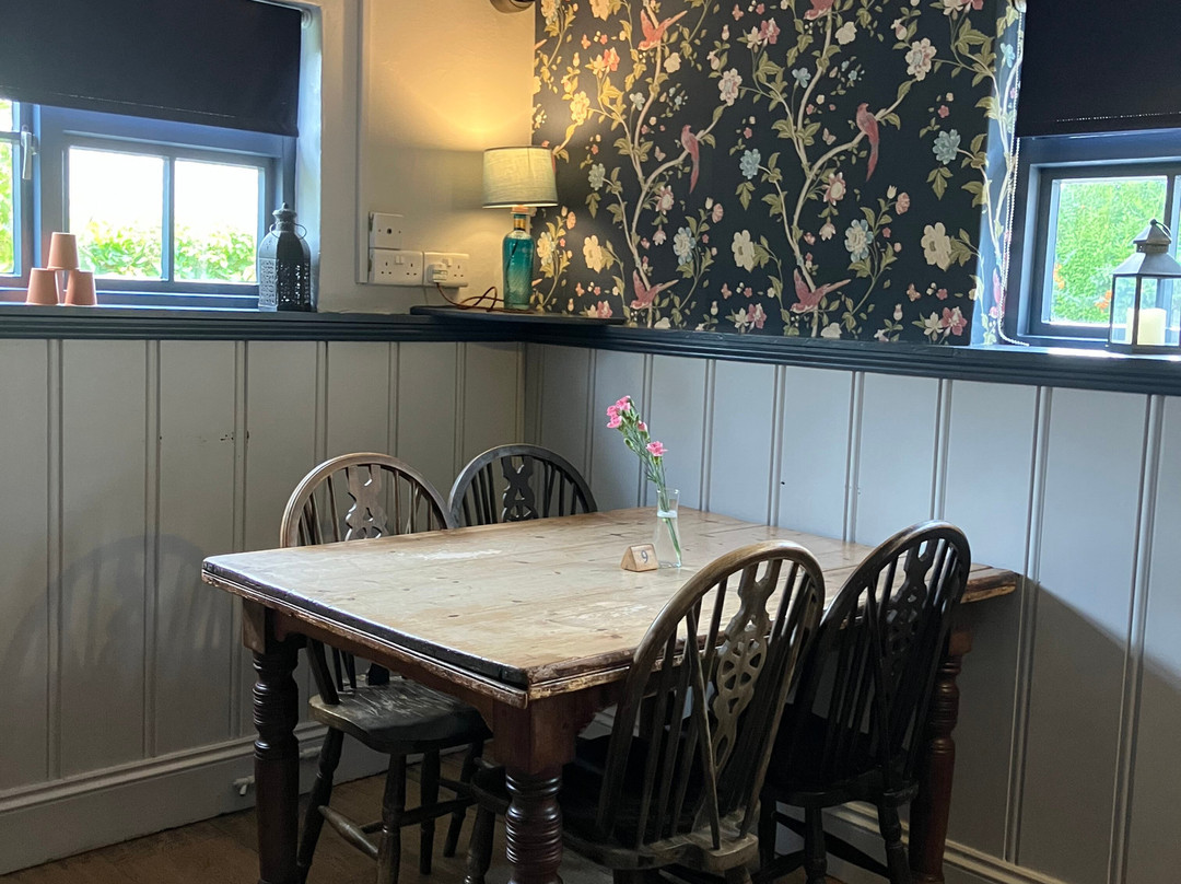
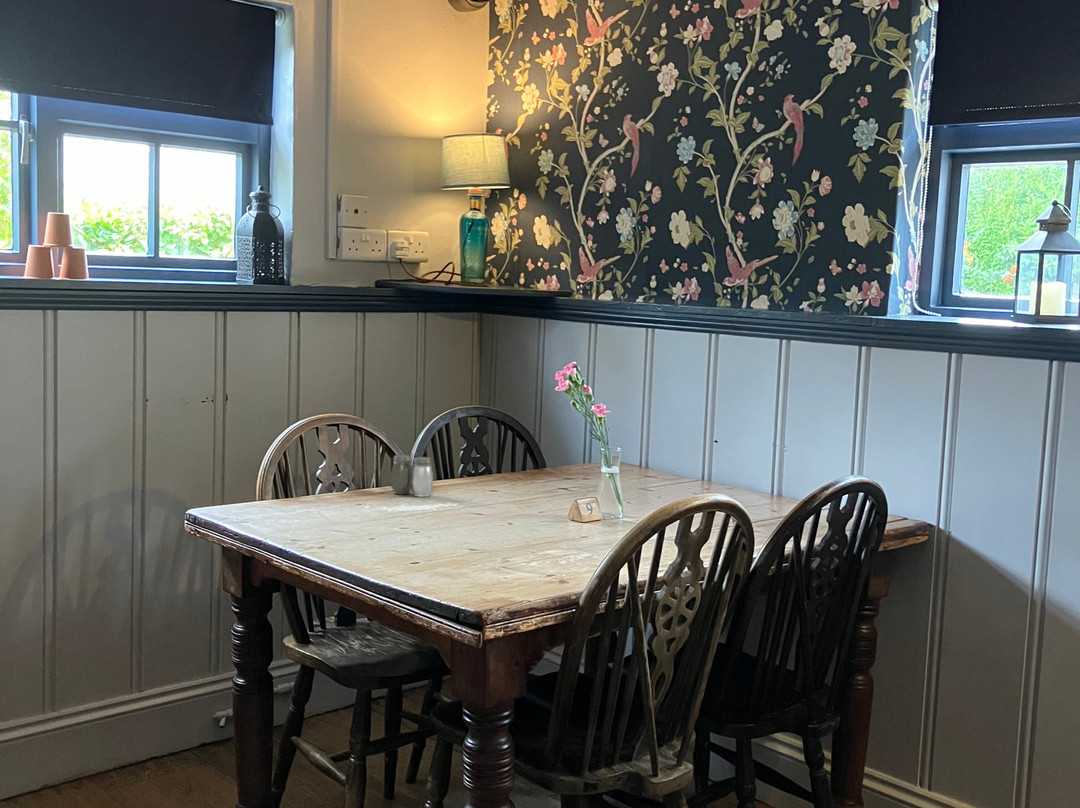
+ salt and pepper shaker [390,454,434,498]
